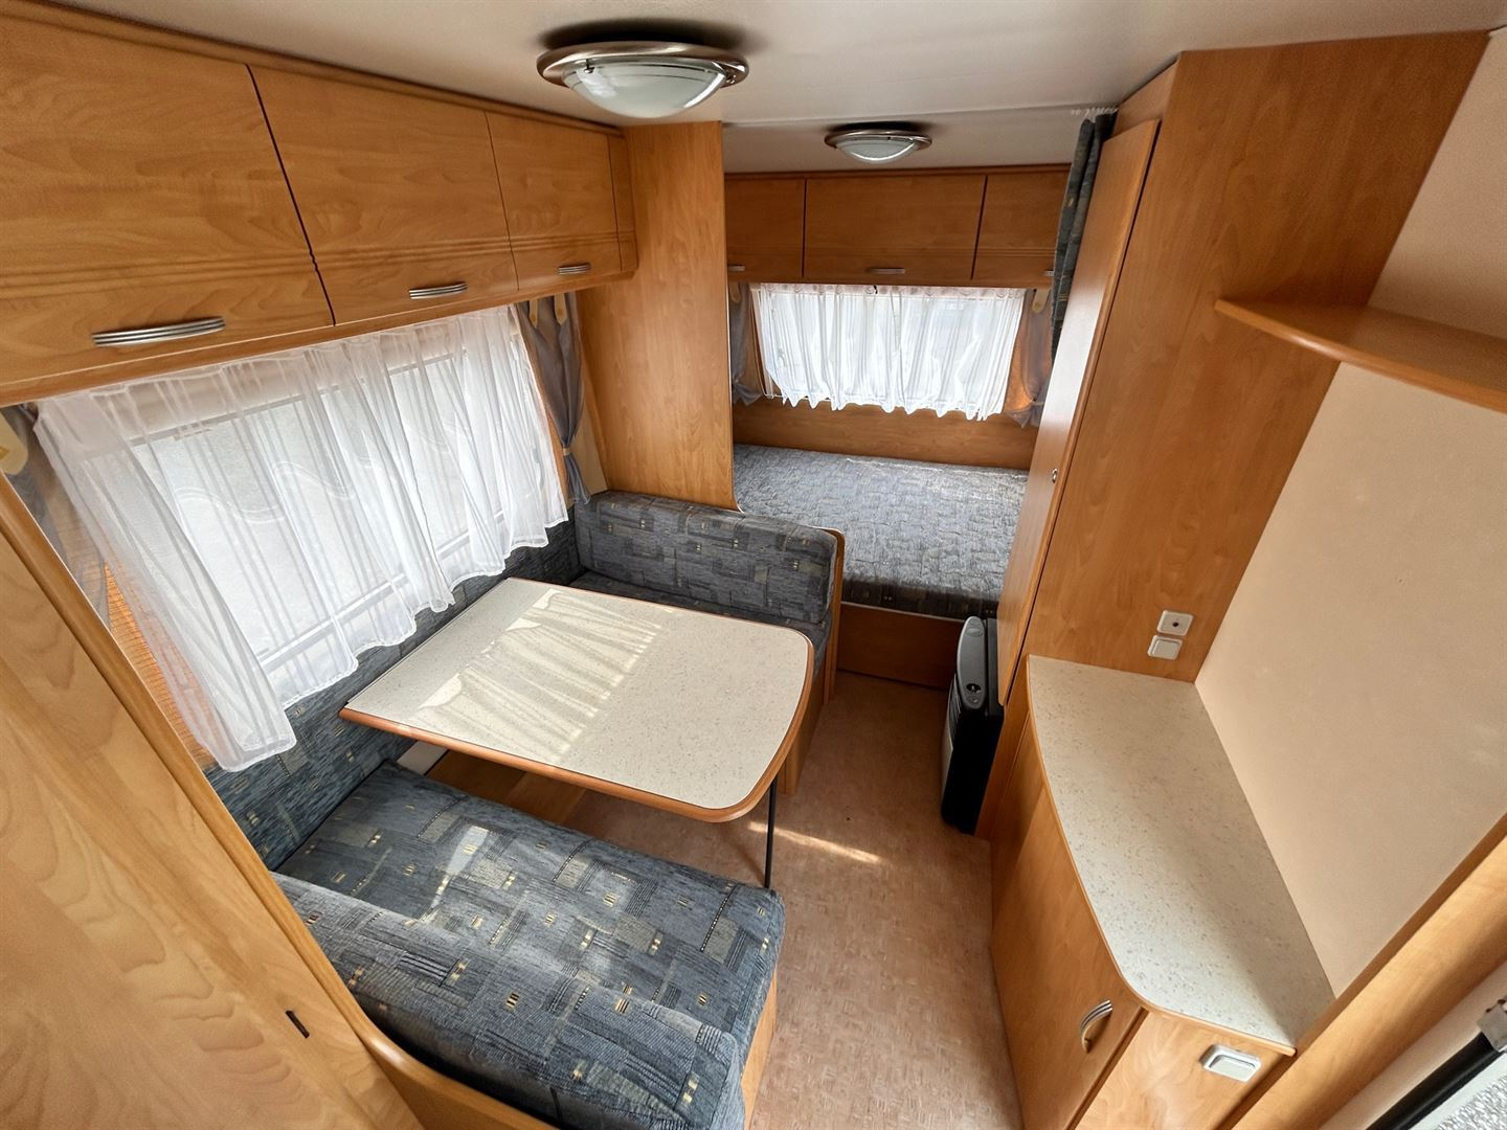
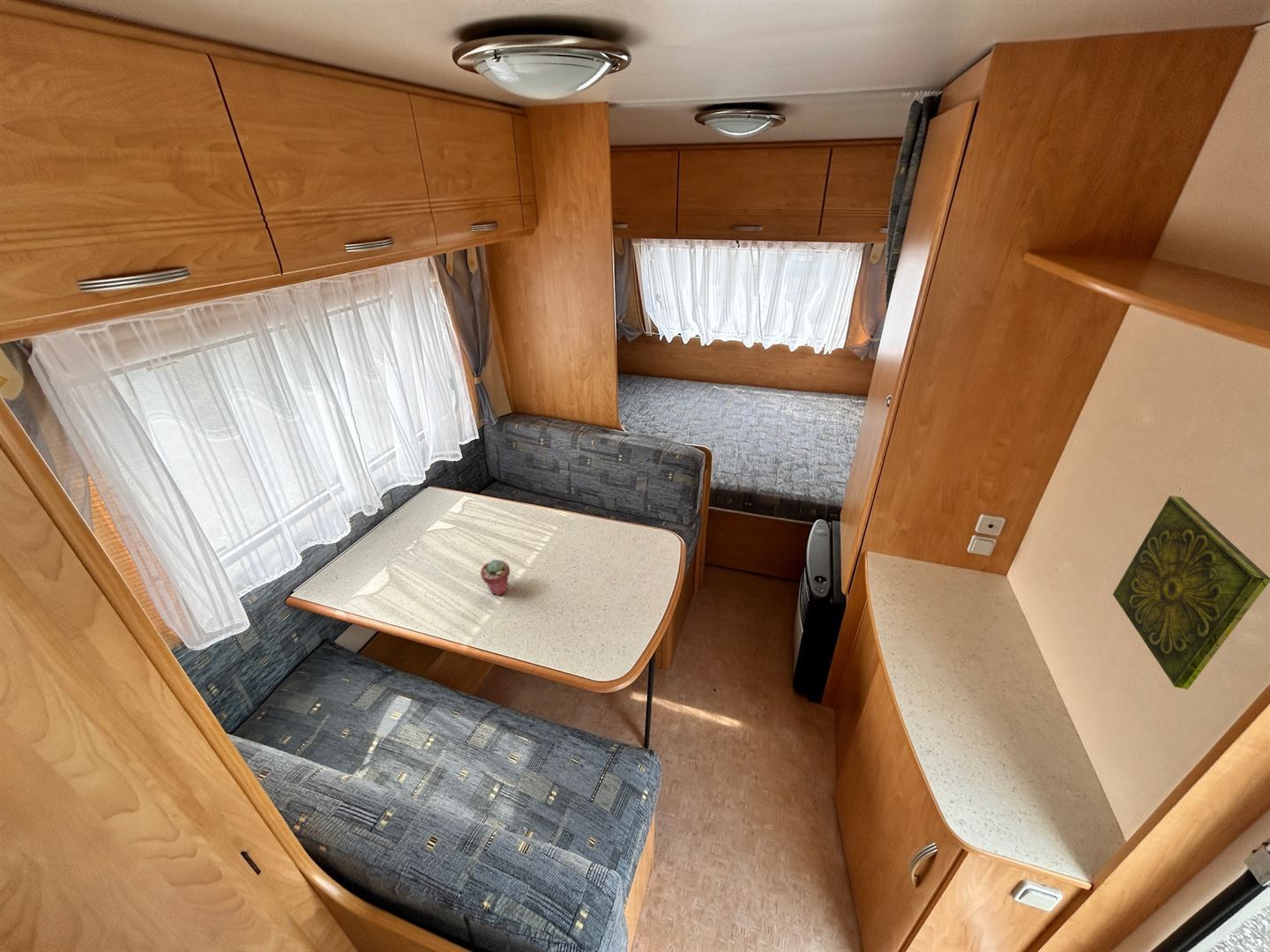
+ decorative tile [1112,495,1270,690]
+ potted succulent [480,558,511,597]
